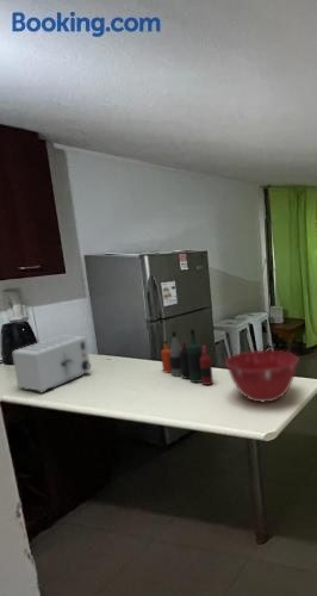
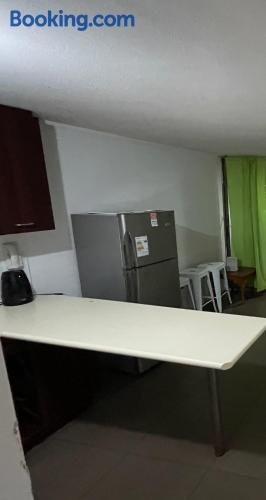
- bottle collection [160,328,215,386]
- toaster [11,335,93,395]
- mixing bowl [224,349,299,403]
